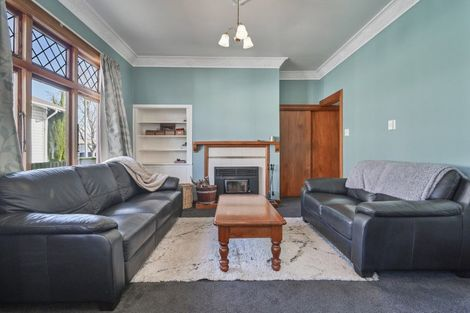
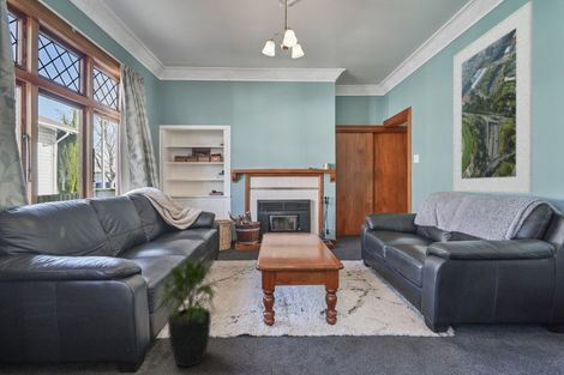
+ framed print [452,0,534,195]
+ potted plant [156,258,221,368]
